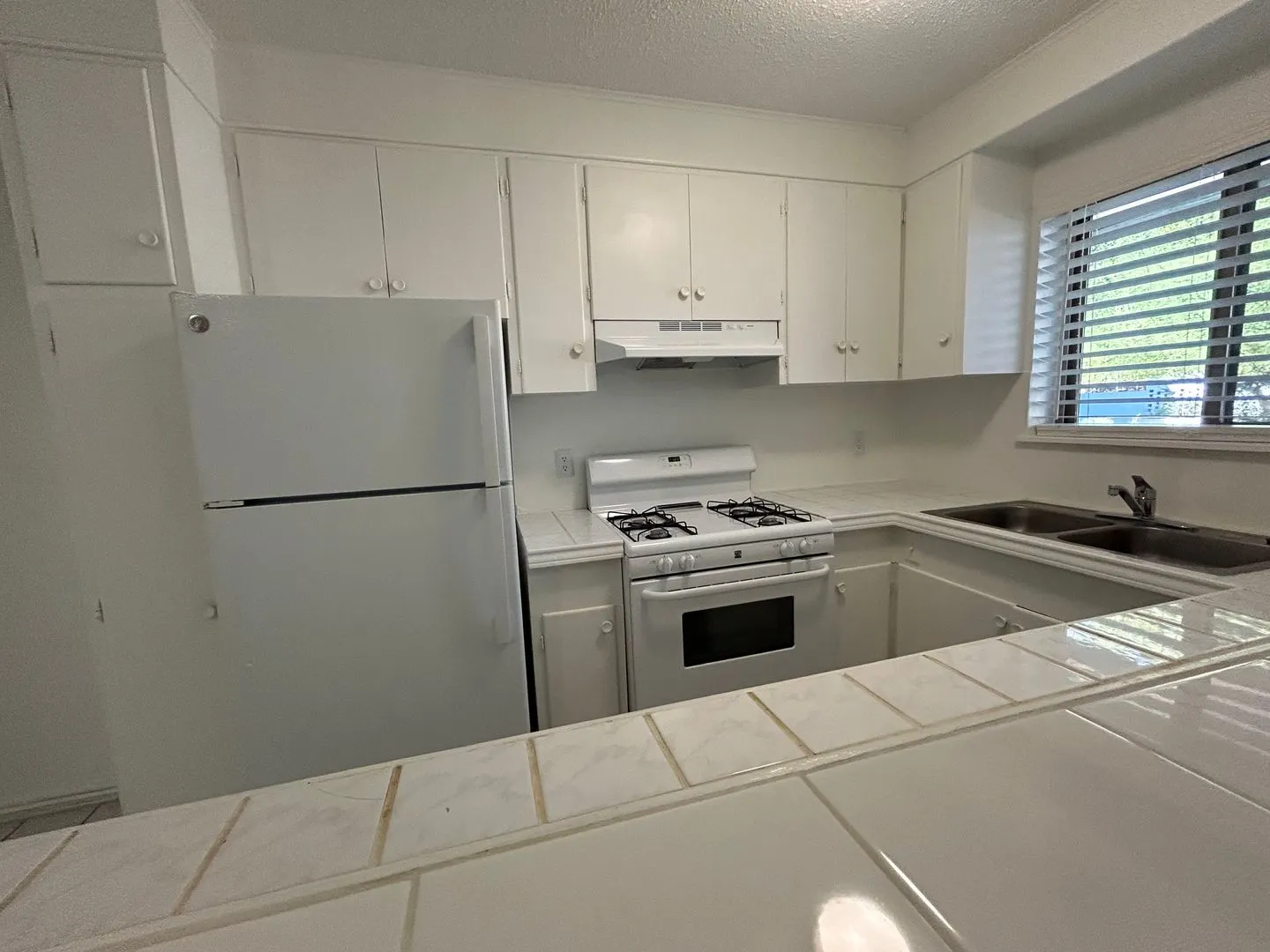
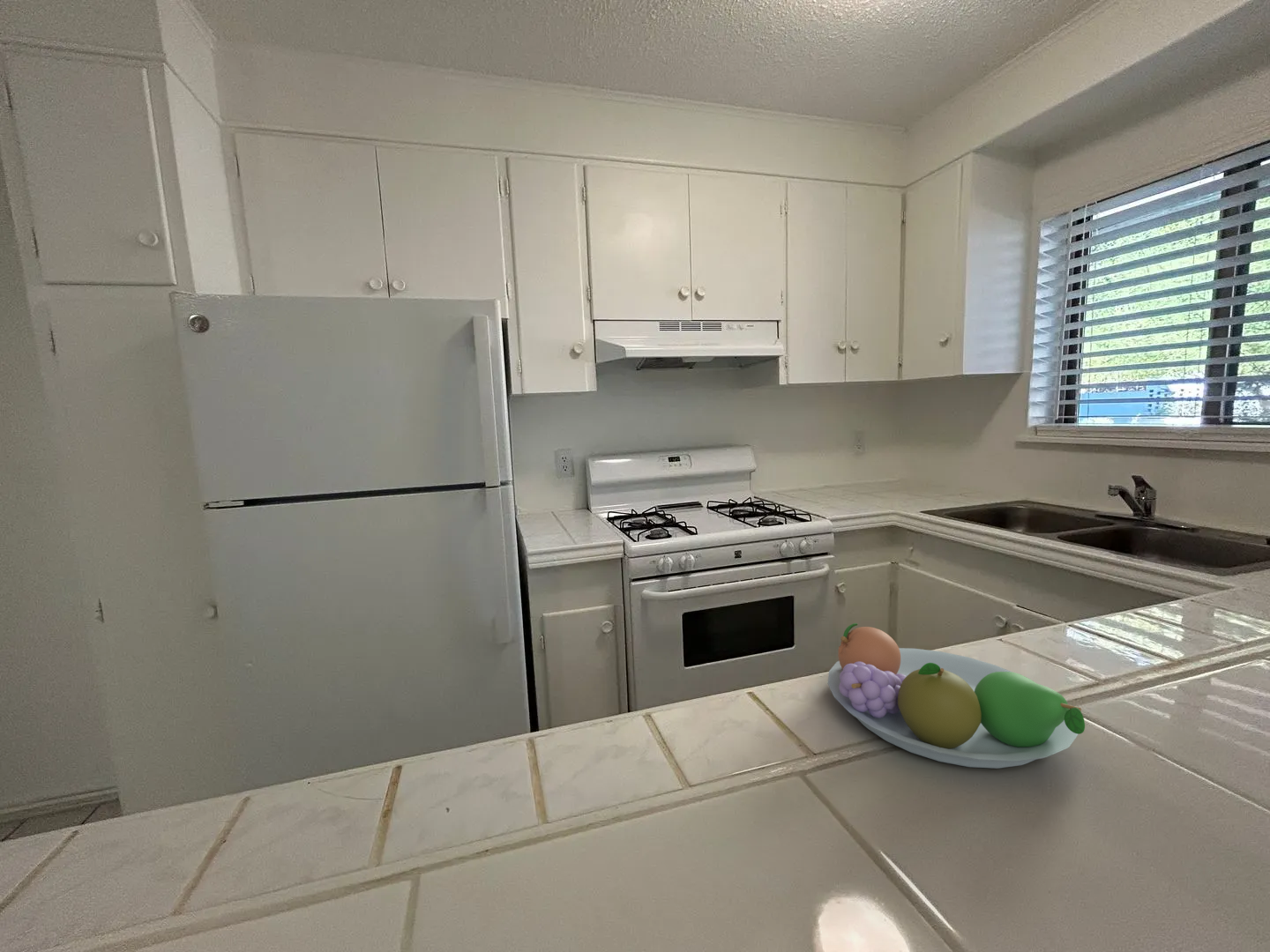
+ fruit bowl [827,622,1086,770]
